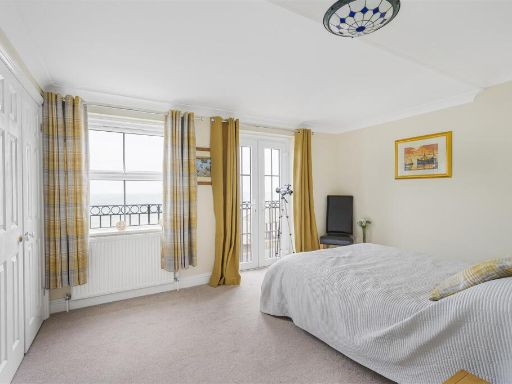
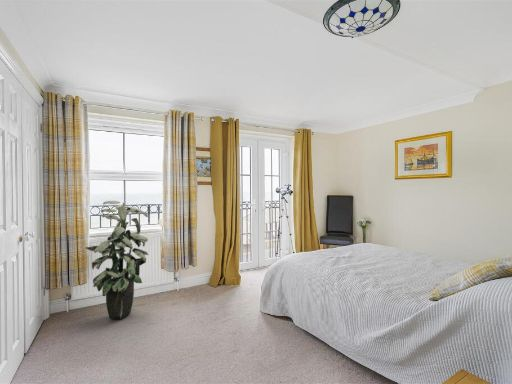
+ indoor plant [84,200,149,319]
